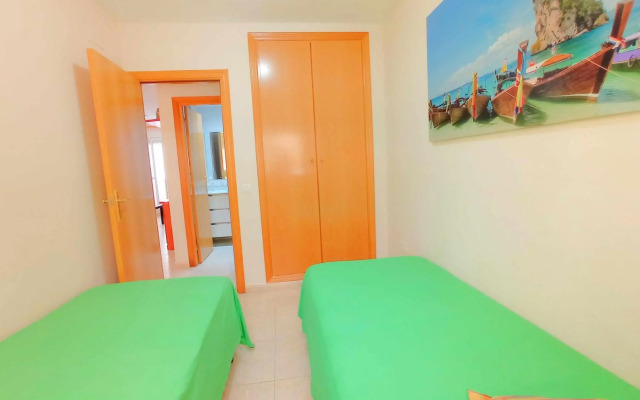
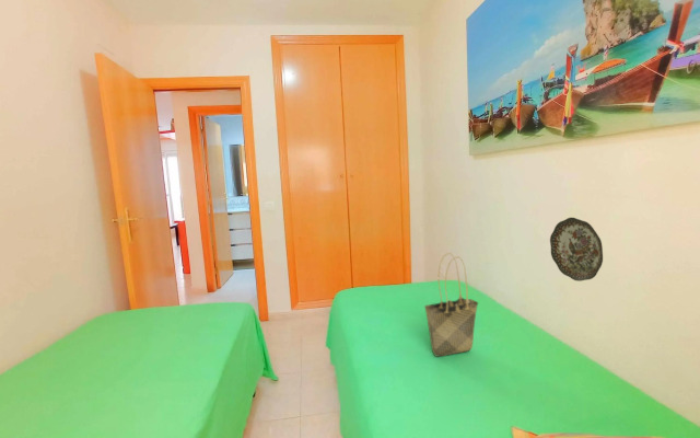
+ decorative plate [549,217,604,283]
+ tote bag [423,252,479,358]
